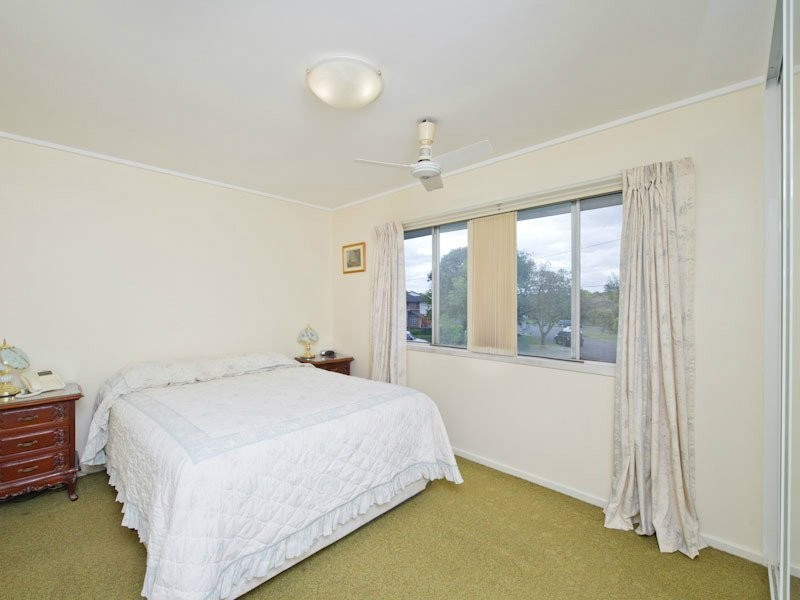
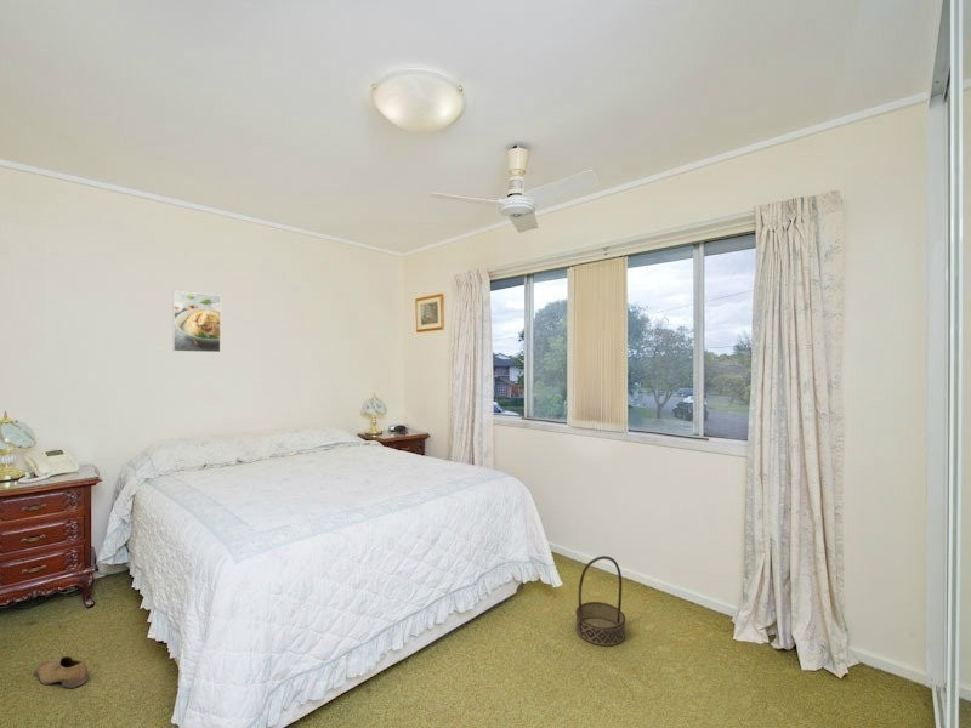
+ basket [574,554,626,647]
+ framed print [171,290,222,353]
+ shoe [34,655,90,689]
